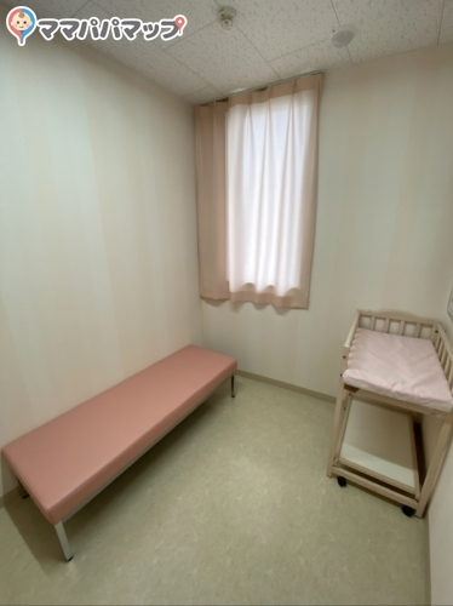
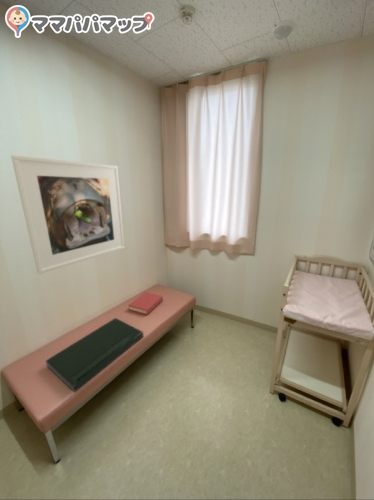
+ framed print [10,154,126,275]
+ cushion [45,317,144,393]
+ hardback book [128,291,164,316]
